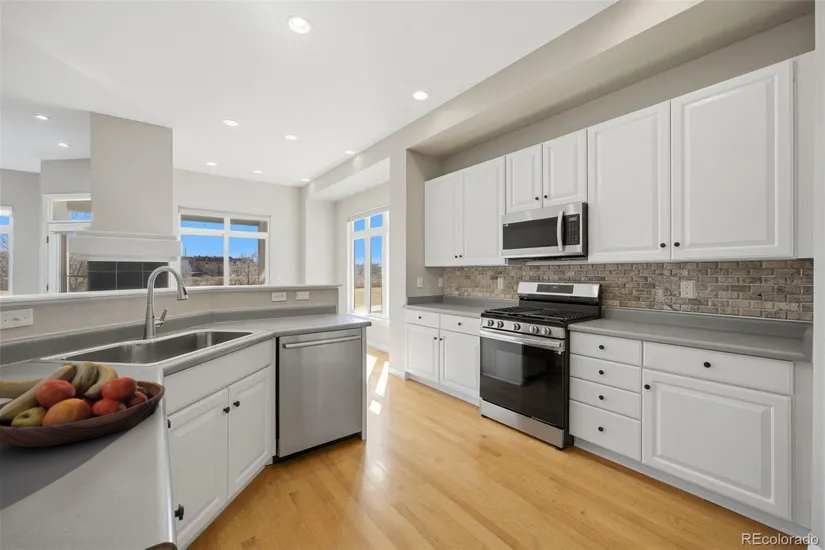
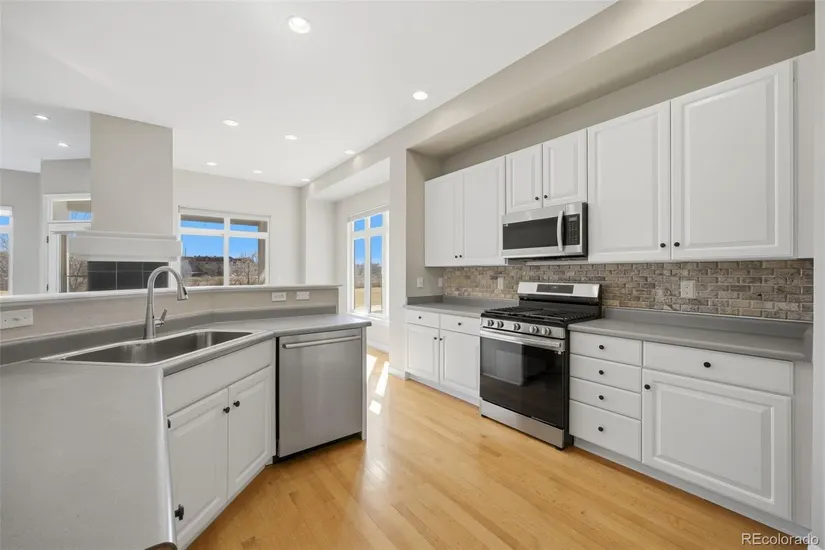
- fruit bowl [0,360,166,448]
